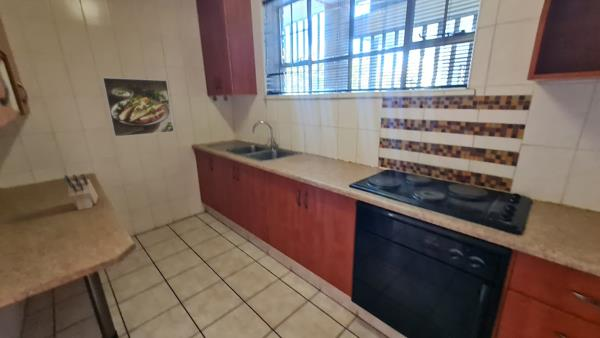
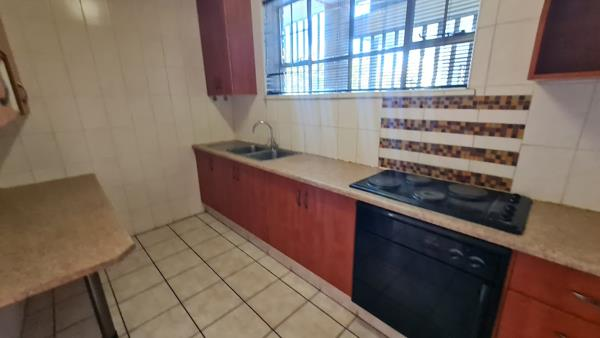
- knife block [63,173,99,211]
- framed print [101,77,175,138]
